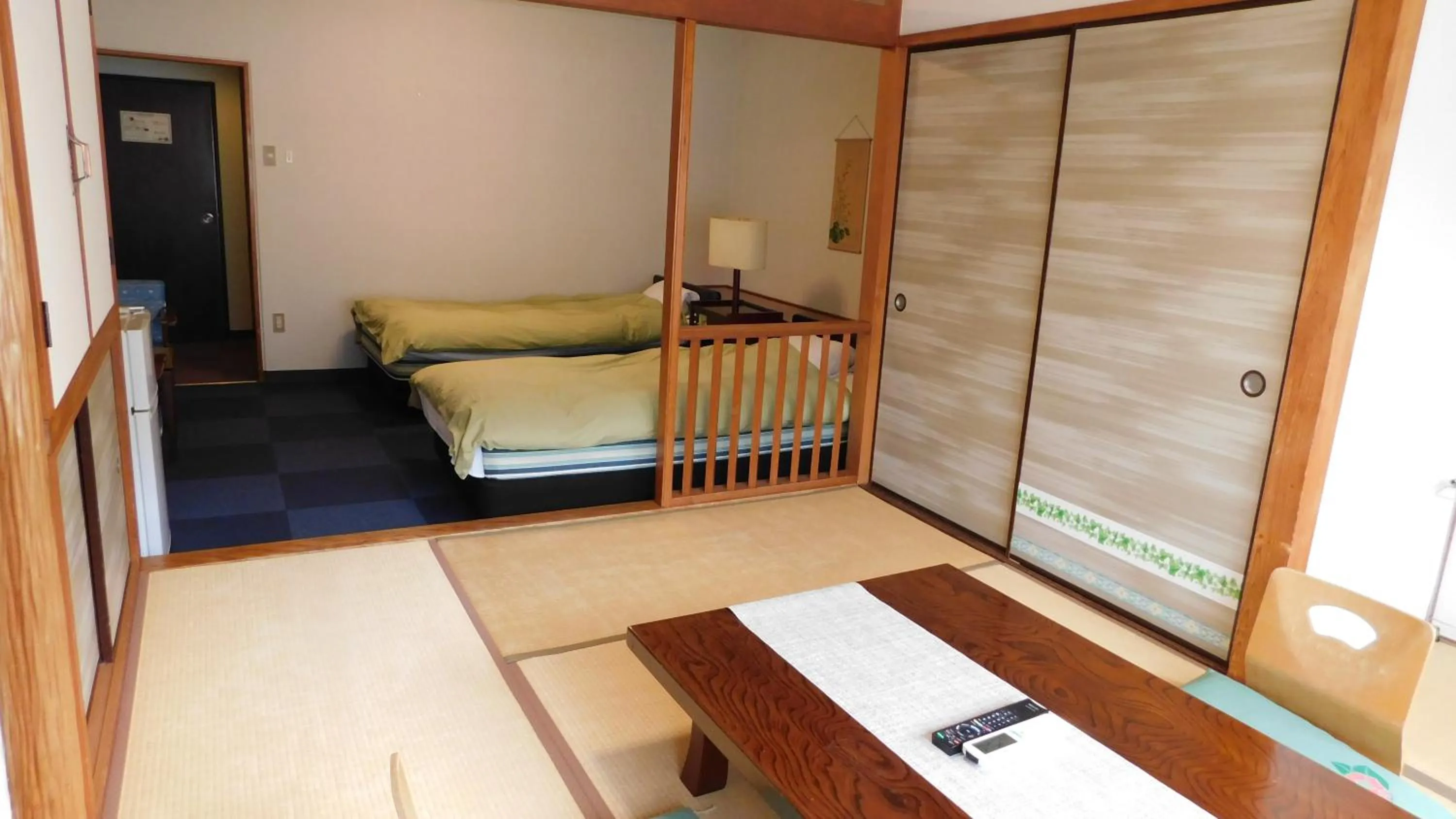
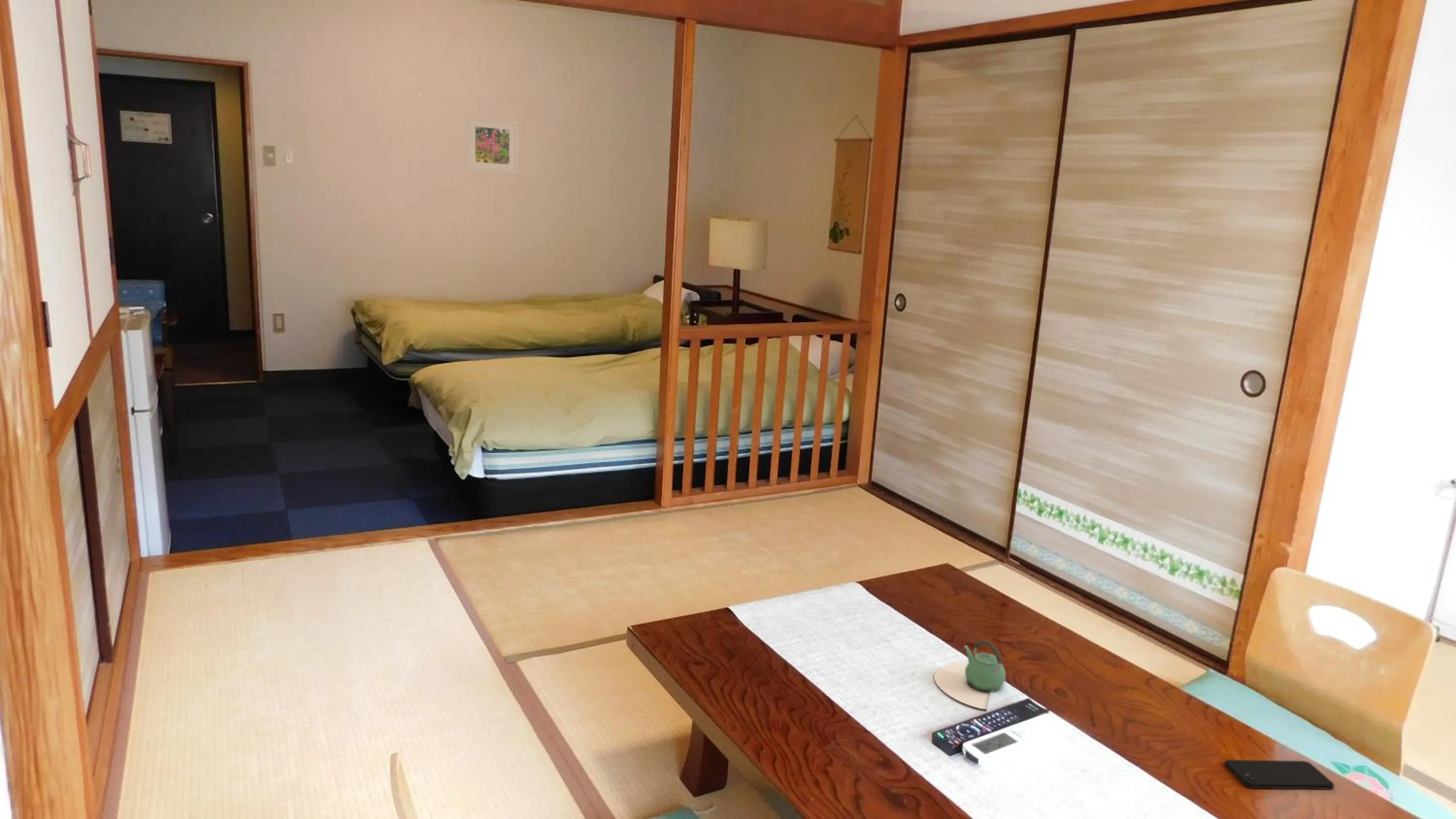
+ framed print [465,116,519,175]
+ smartphone [1224,759,1335,790]
+ teapot [934,639,1006,710]
